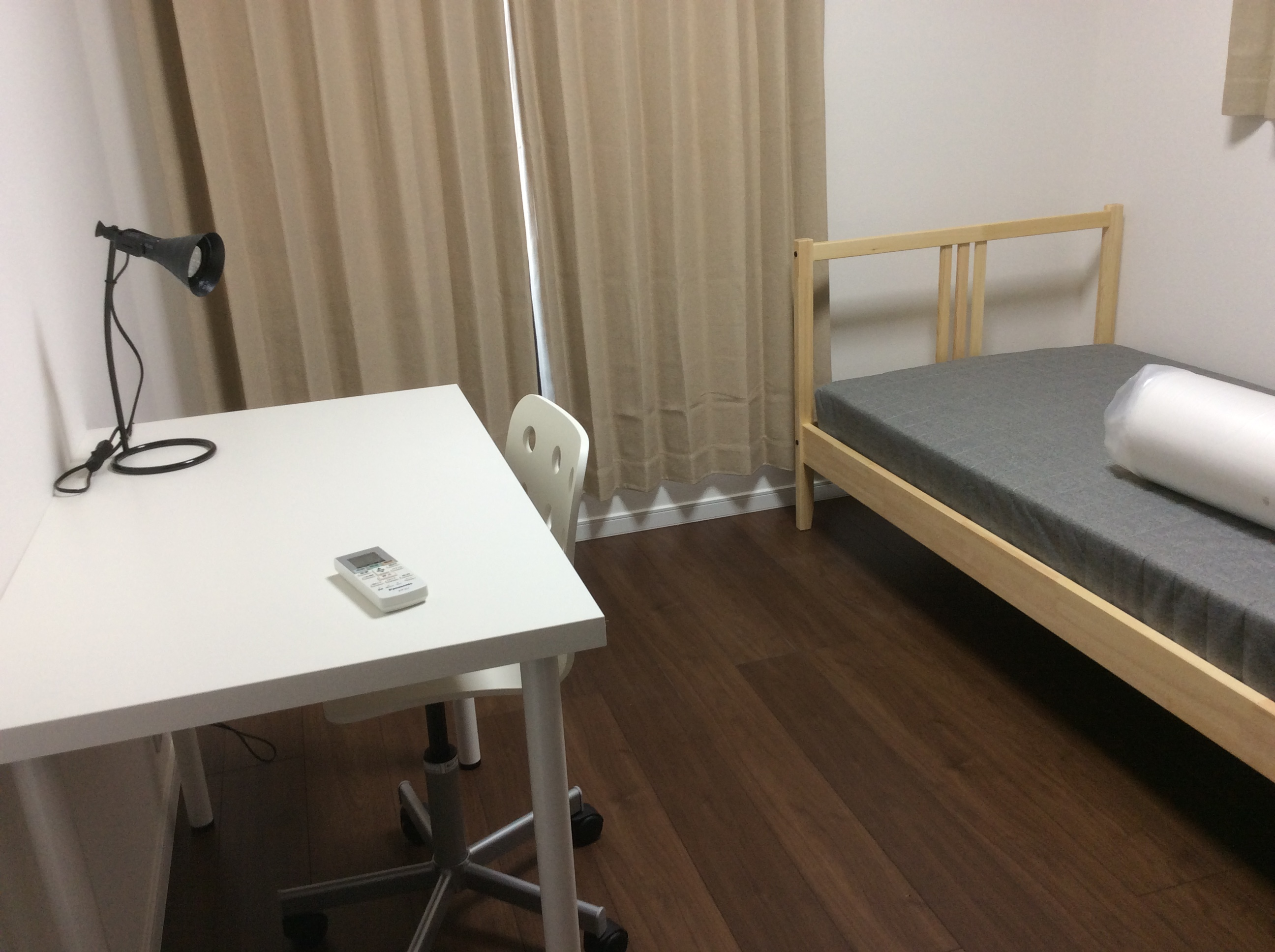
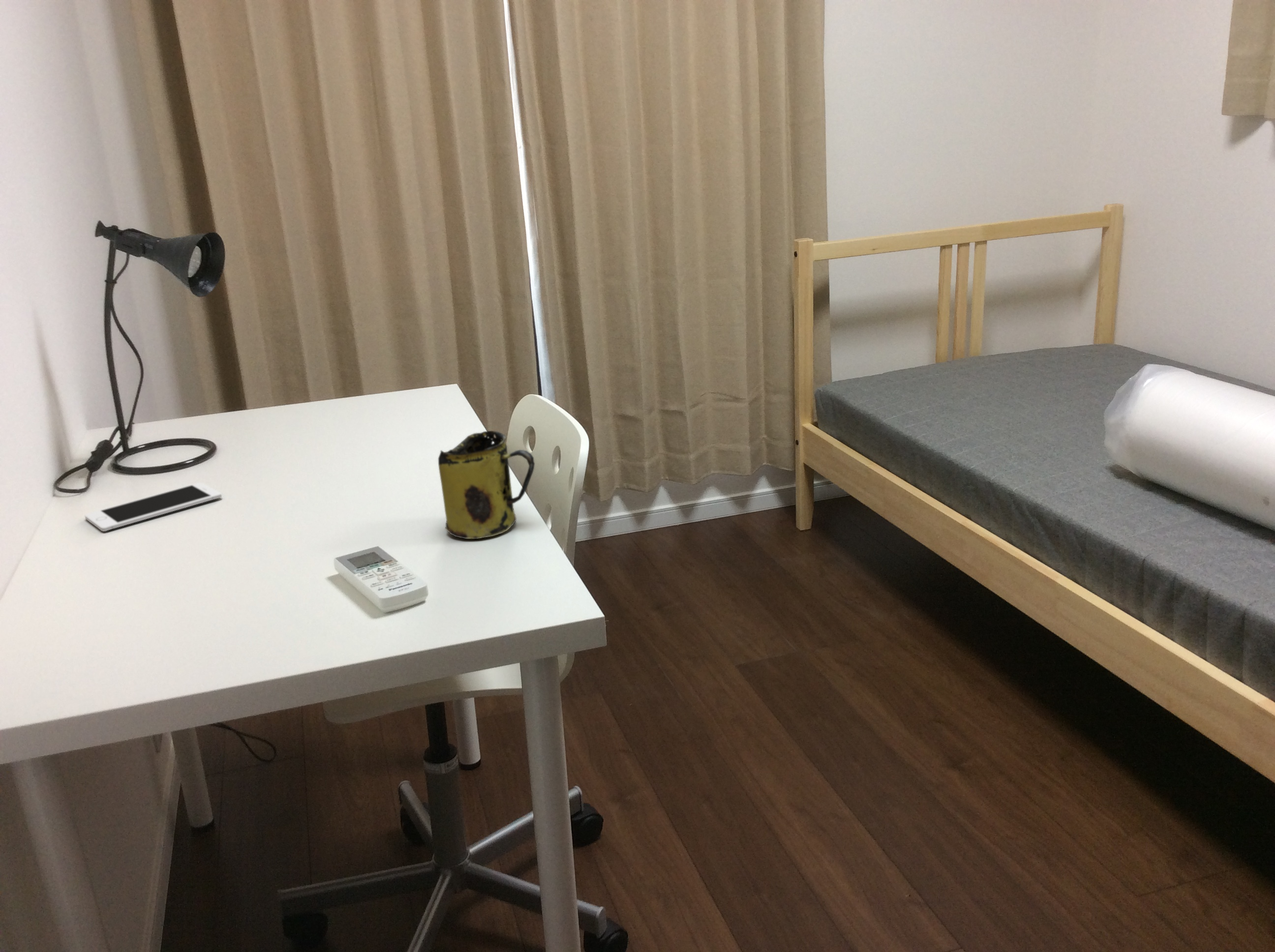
+ mug [438,430,535,539]
+ cell phone [84,482,222,532]
